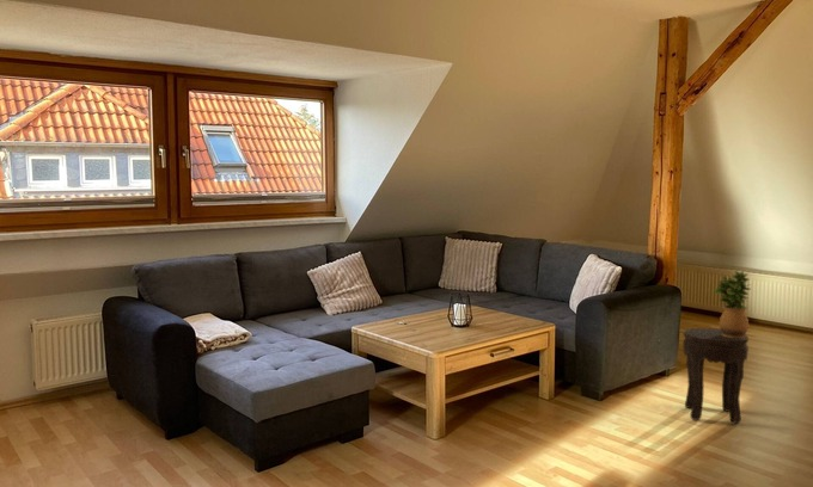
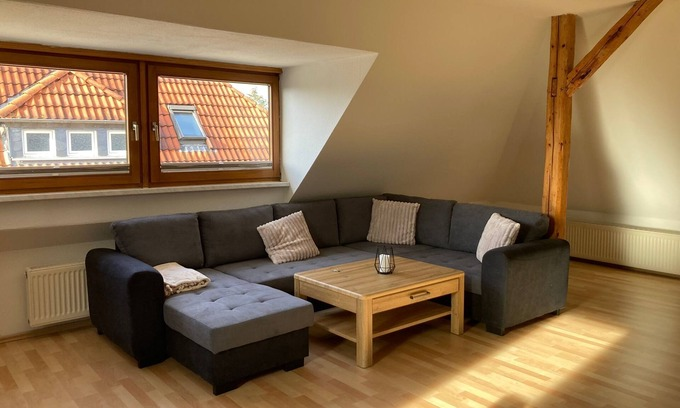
- potted plant [713,270,752,338]
- side table [681,327,750,425]
